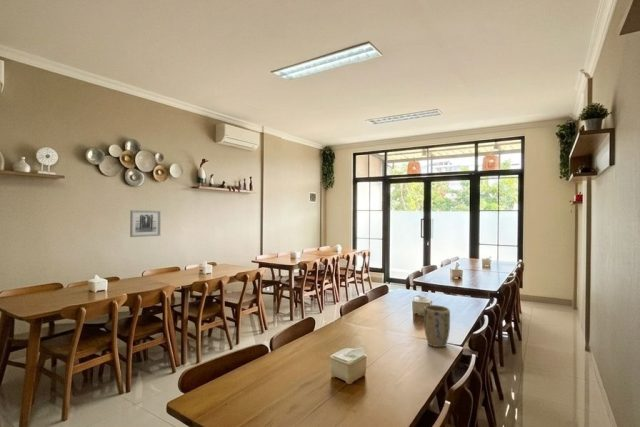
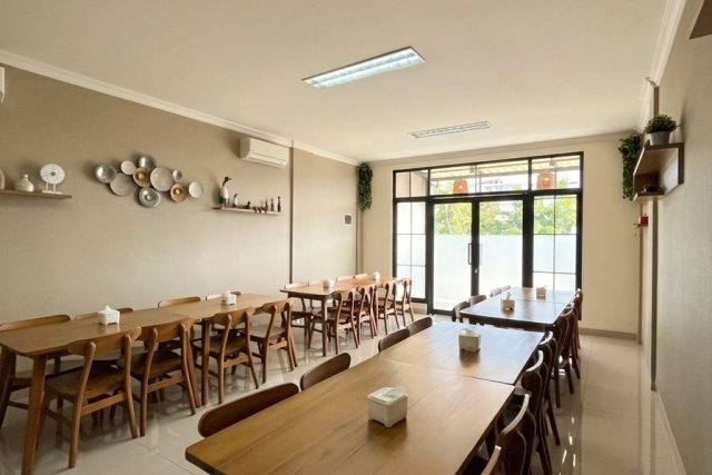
- wall art [129,209,162,238]
- plant pot [423,304,451,348]
